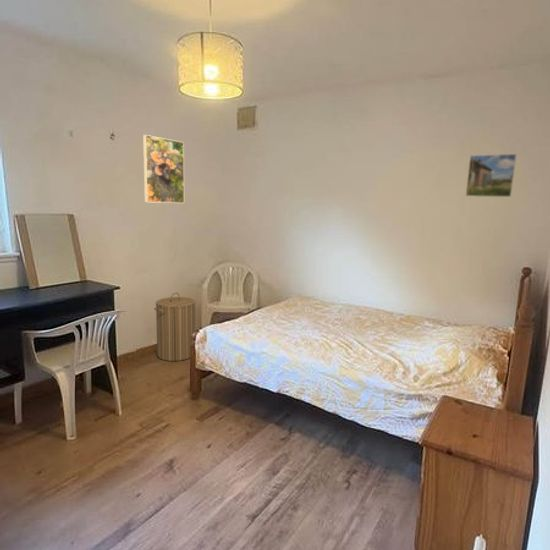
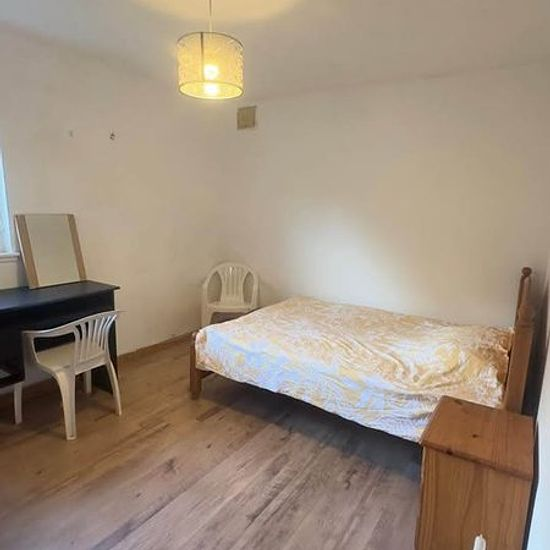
- laundry hamper [153,292,196,362]
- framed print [464,153,518,198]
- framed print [142,134,185,204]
